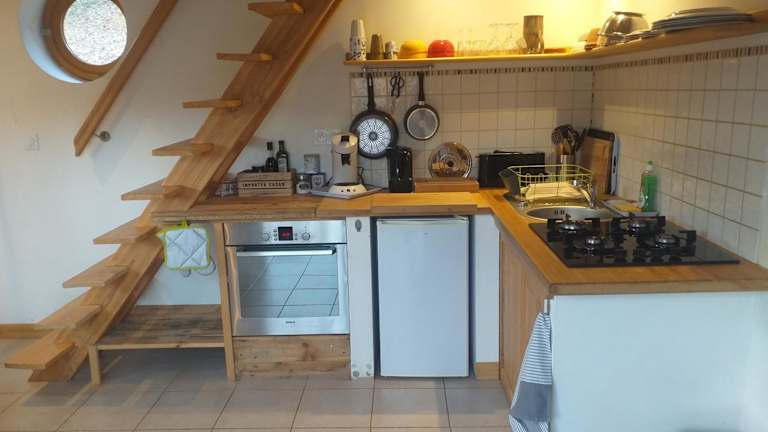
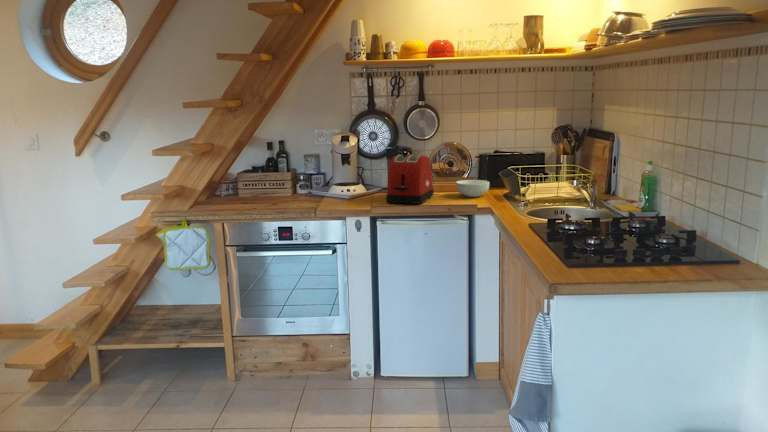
+ cereal bowl [455,179,490,198]
+ toaster [385,154,435,205]
